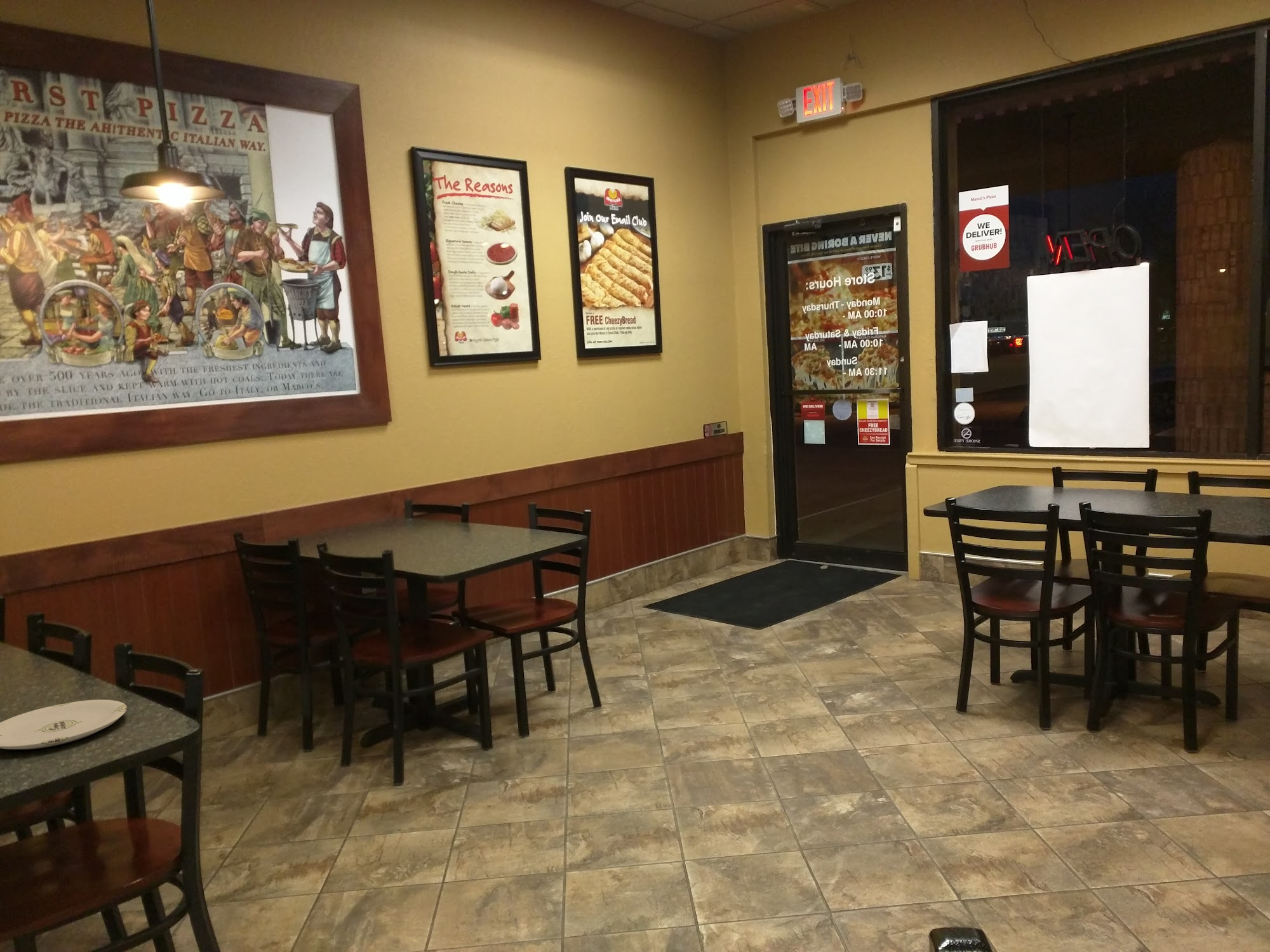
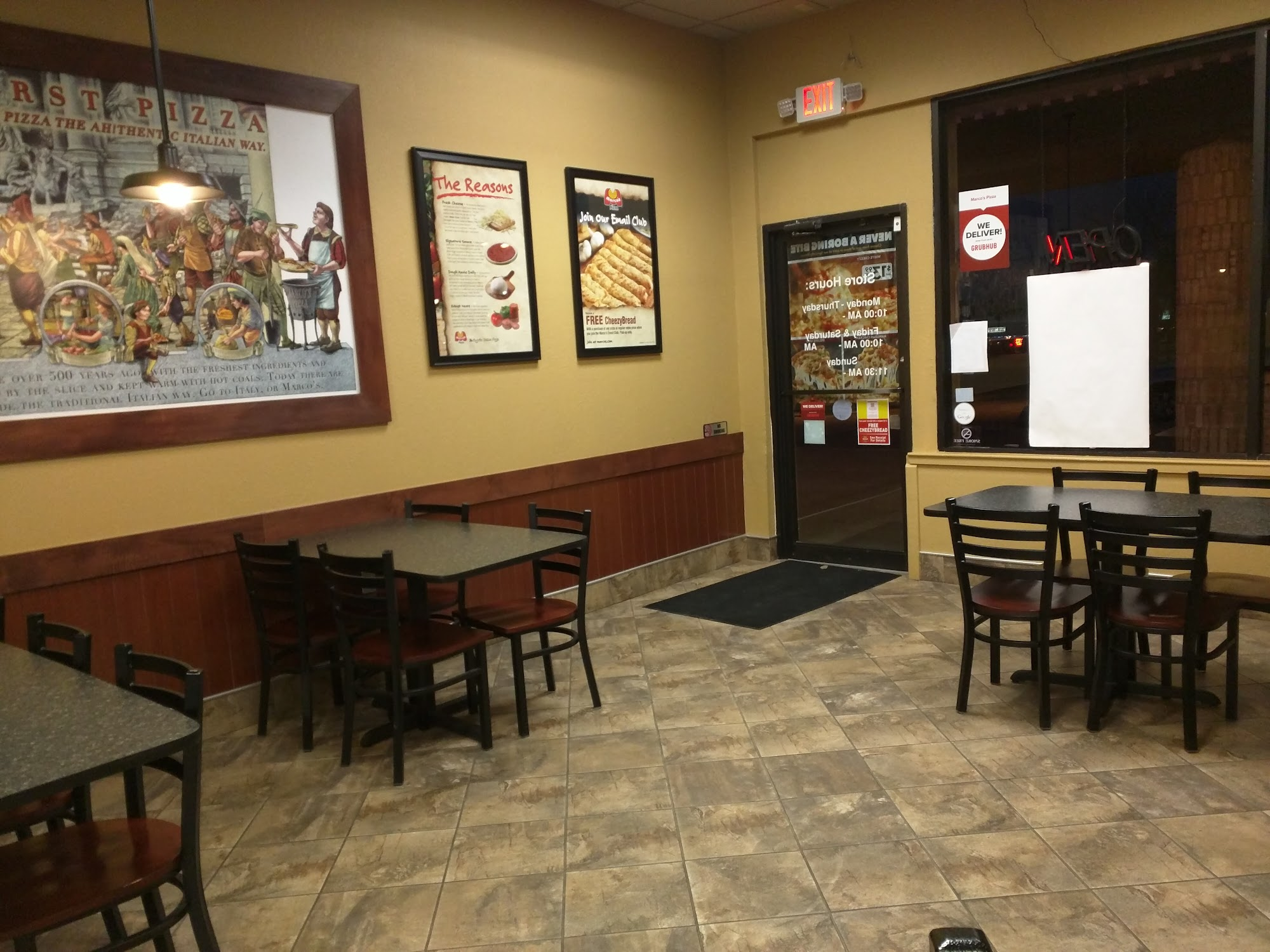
- plate [0,699,128,750]
